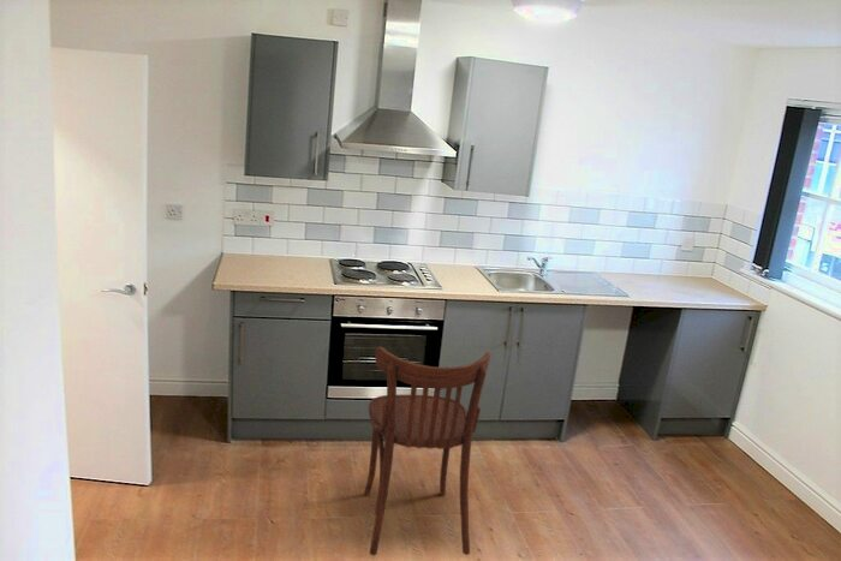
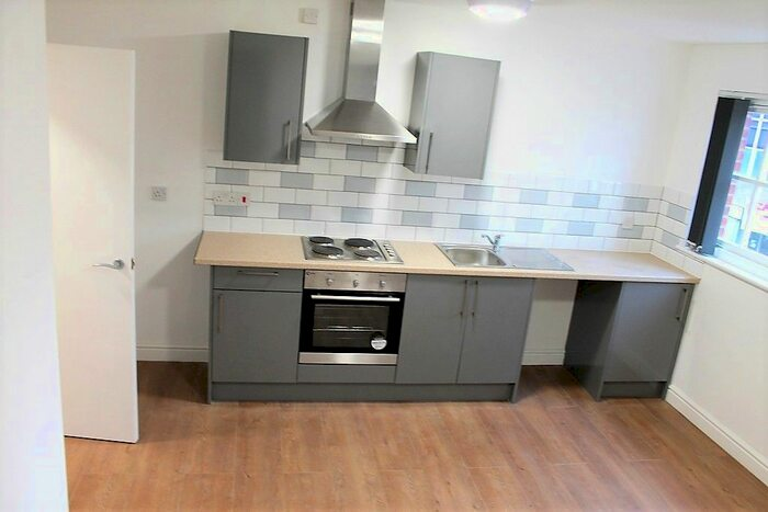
- dining chair [363,346,493,556]
